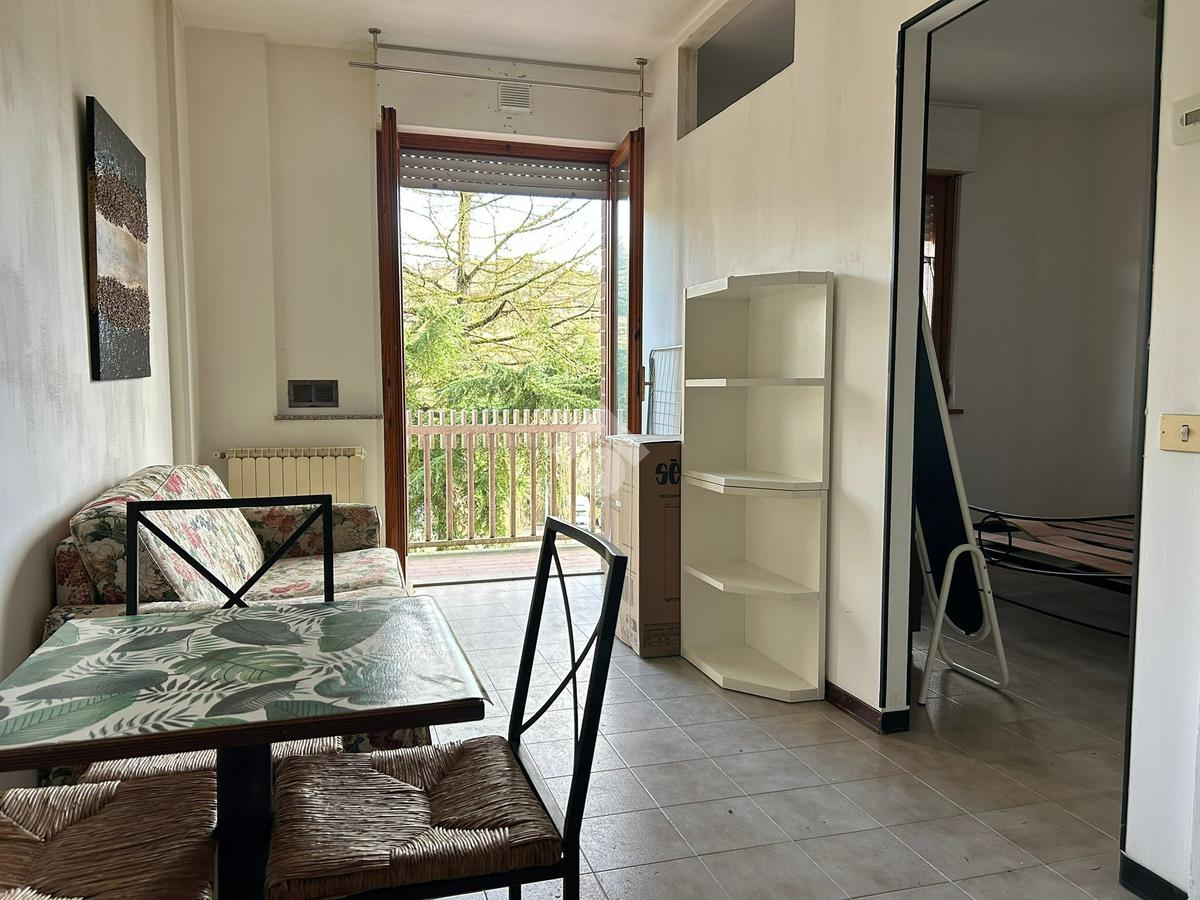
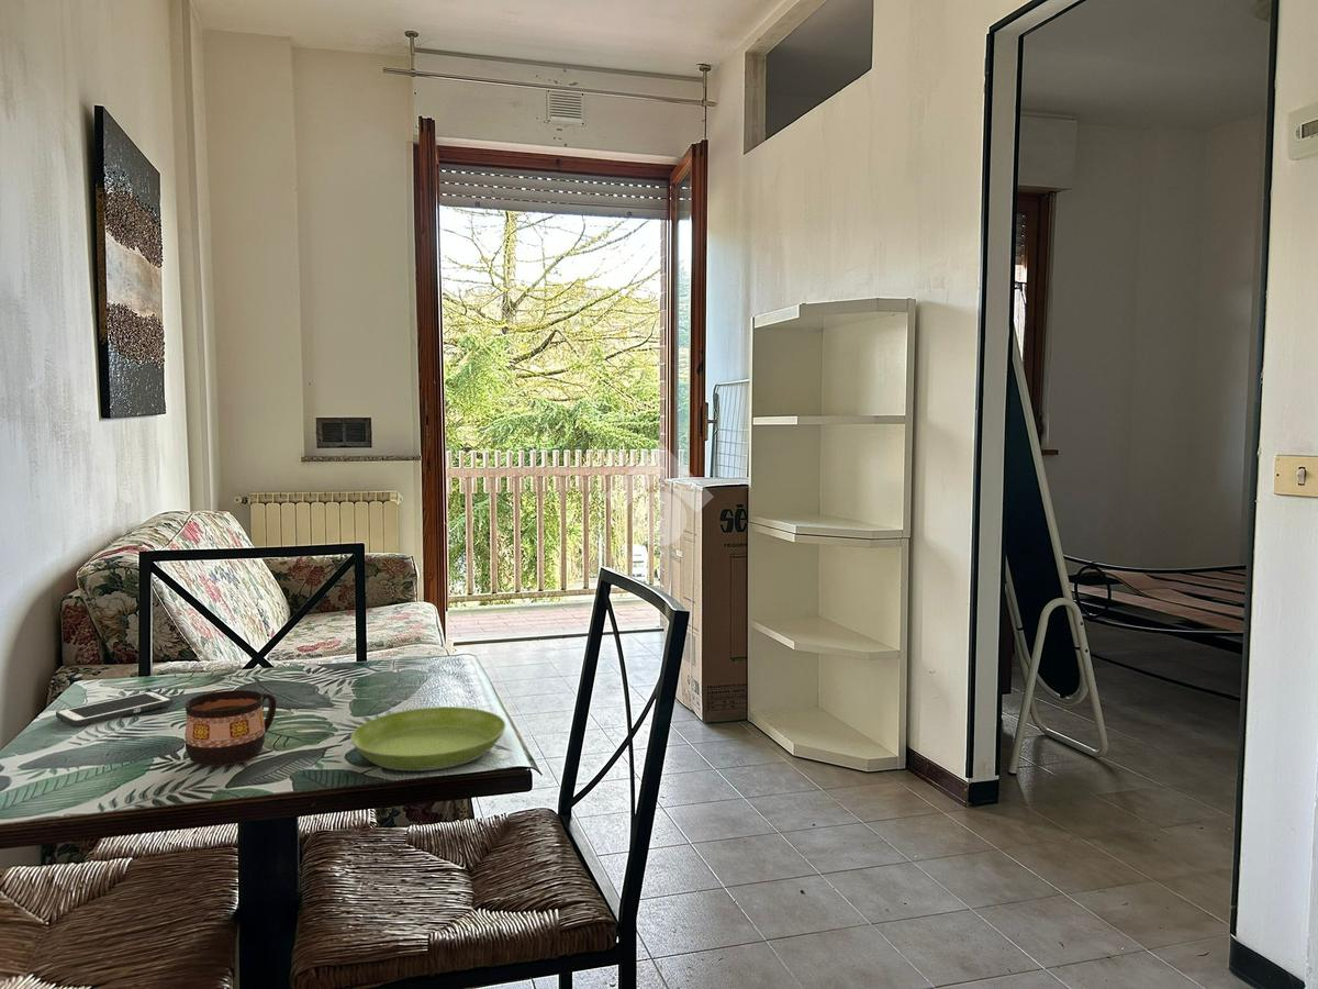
+ cup [183,689,277,767]
+ cell phone [55,690,174,727]
+ saucer [349,705,506,773]
